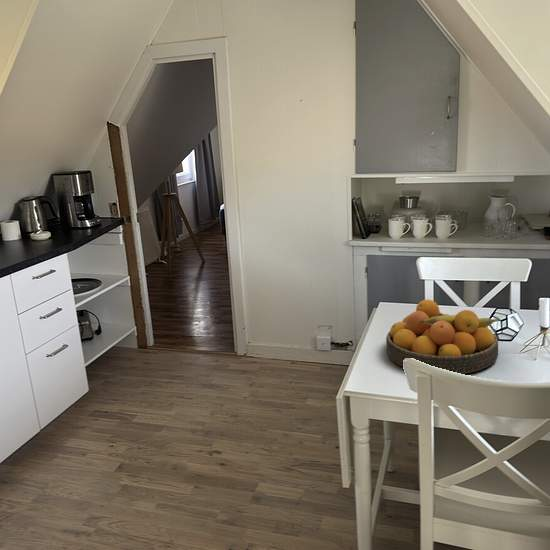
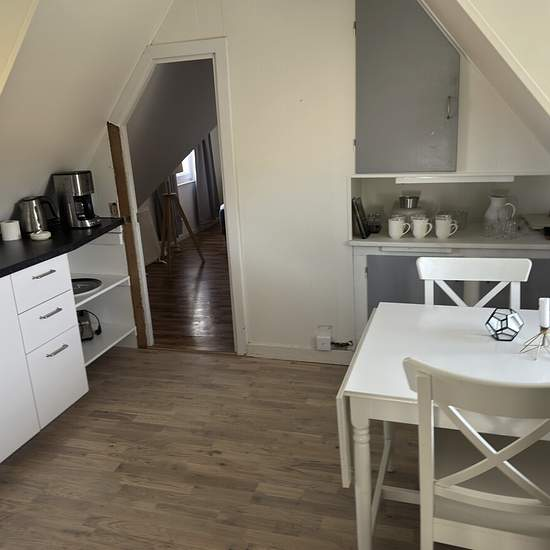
- fruit bowl [385,299,501,375]
